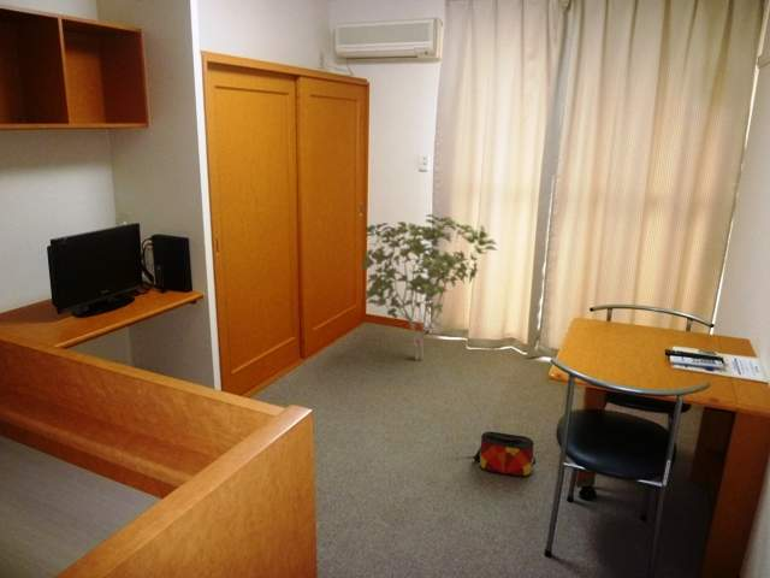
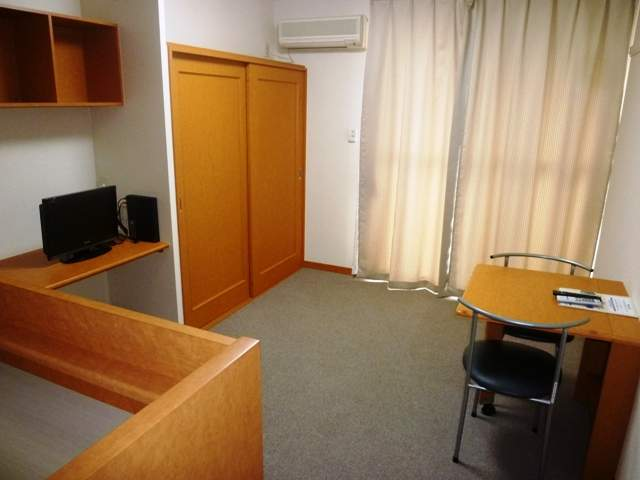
- bag [473,431,537,478]
- shrub [360,213,498,361]
